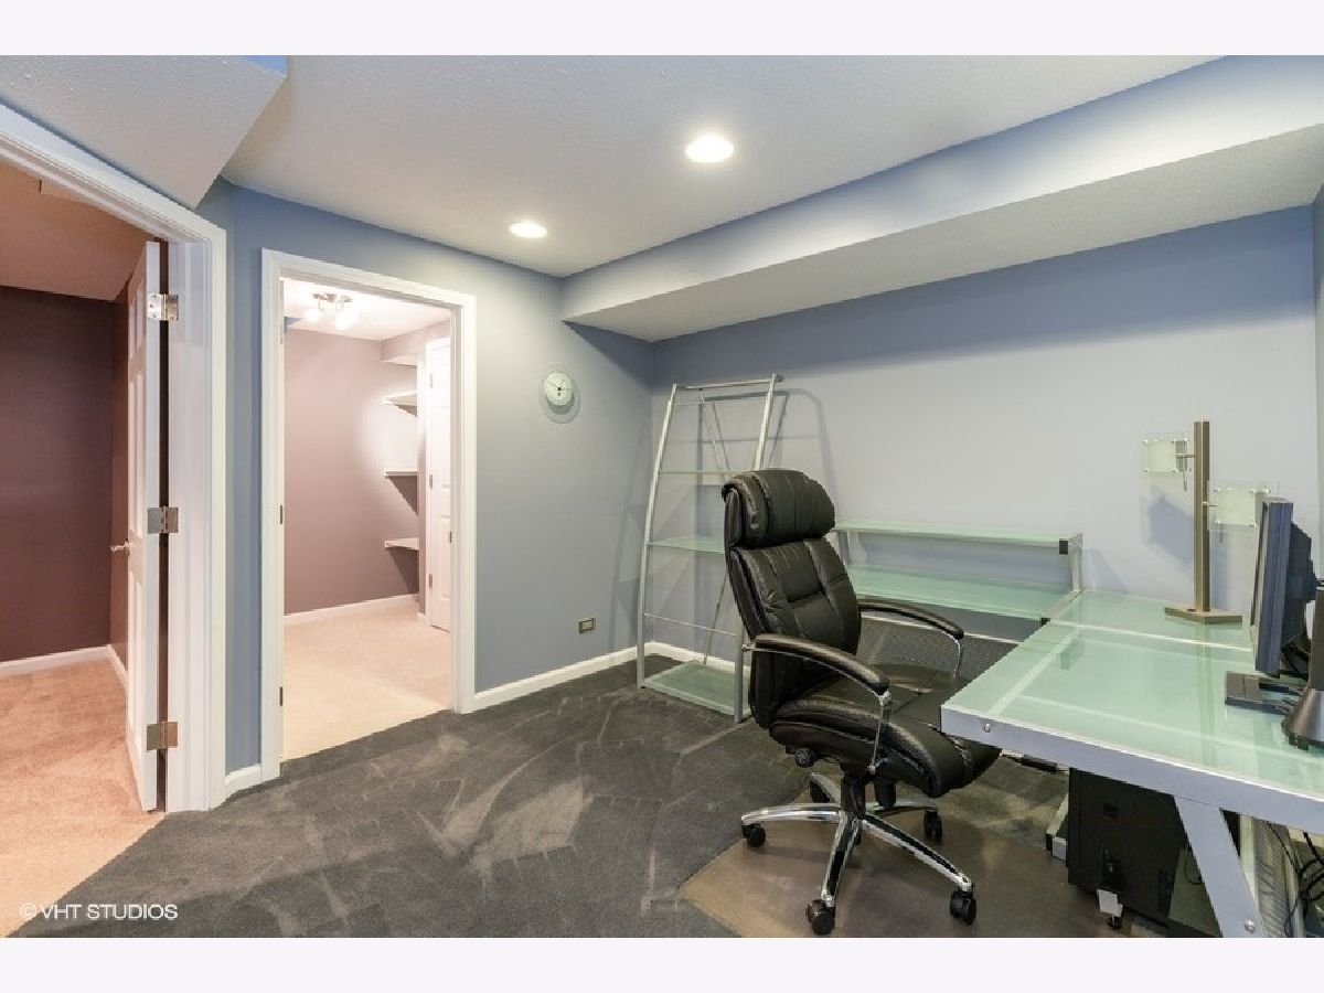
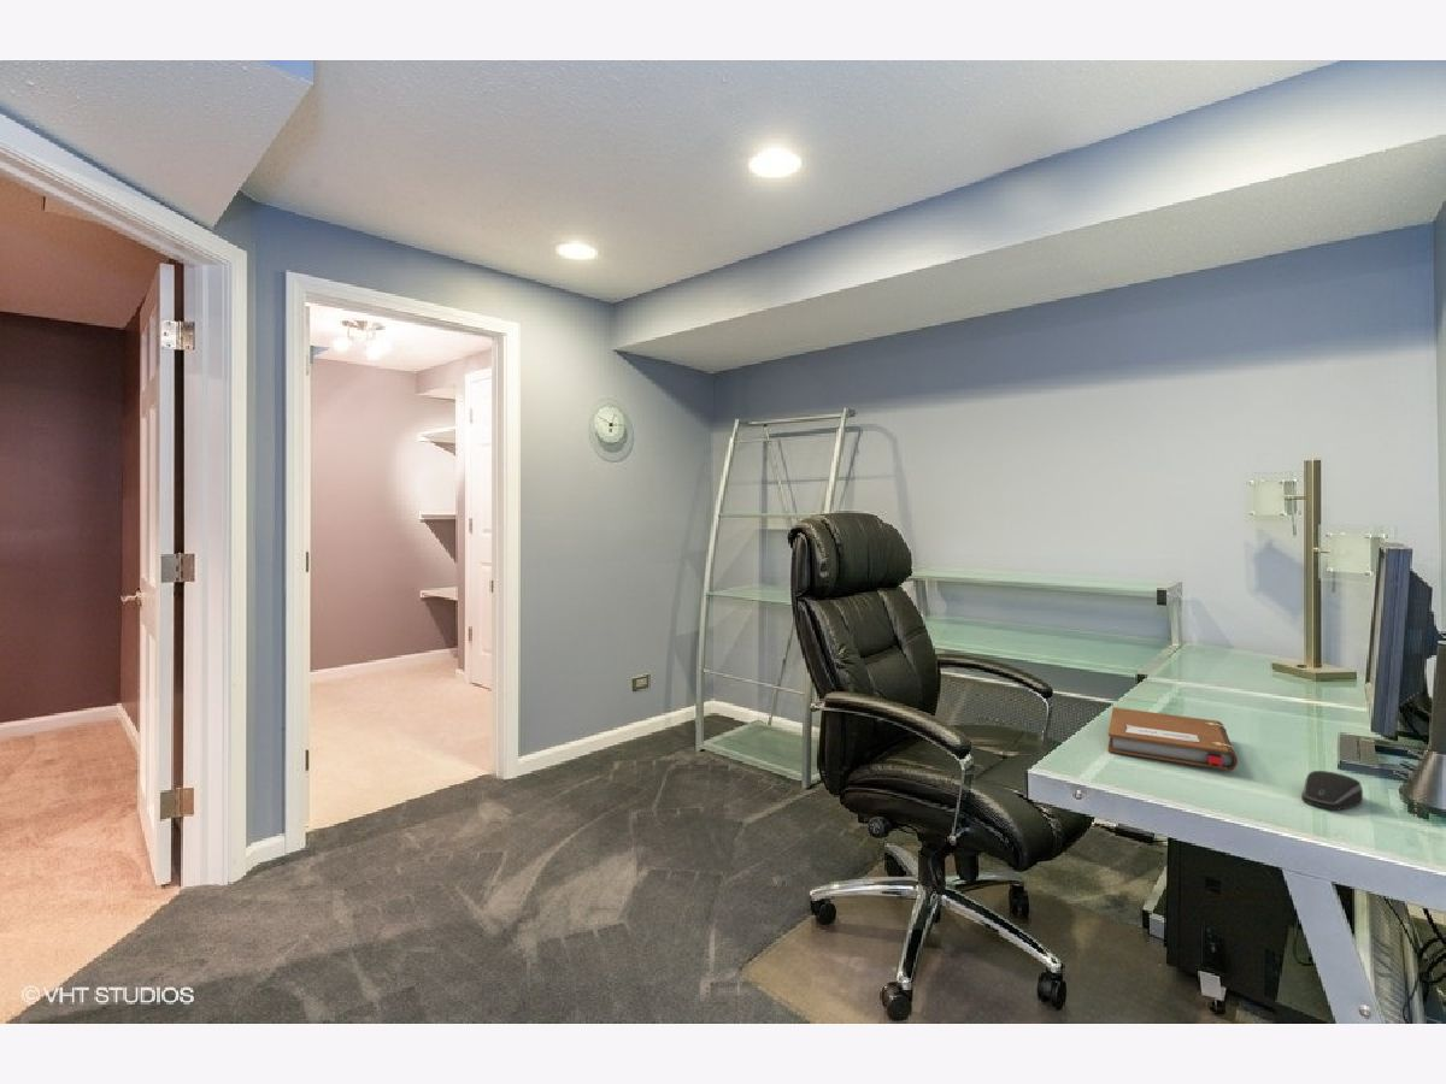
+ notebook [1106,706,1239,771]
+ computer mouse [1300,770,1364,811]
